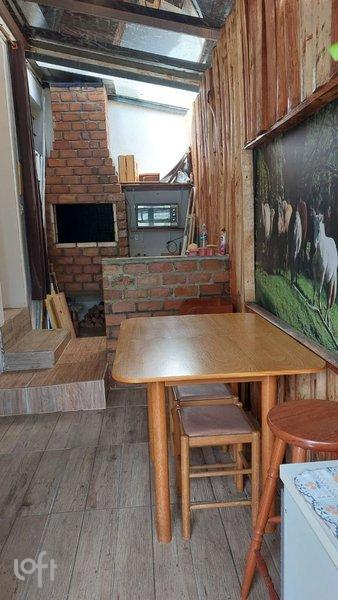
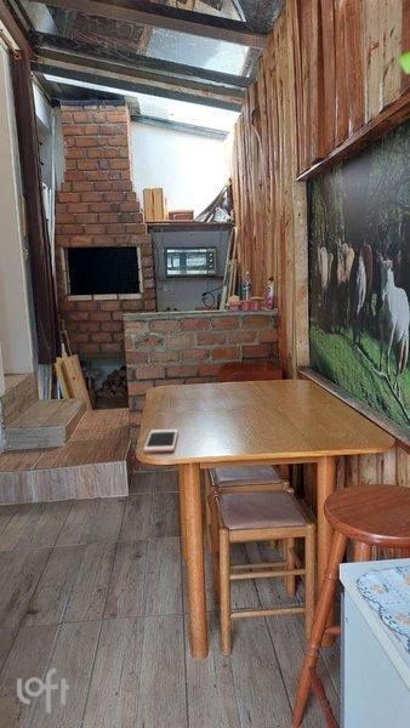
+ cell phone [143,428,180,454]
